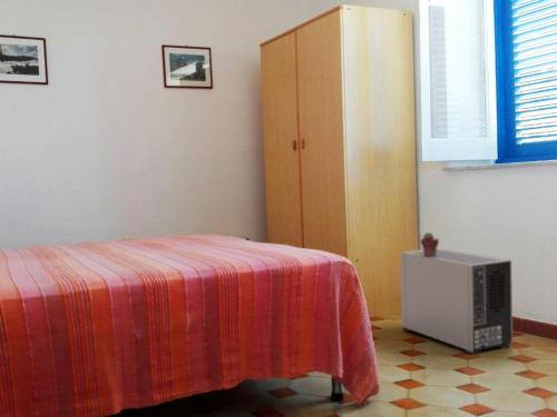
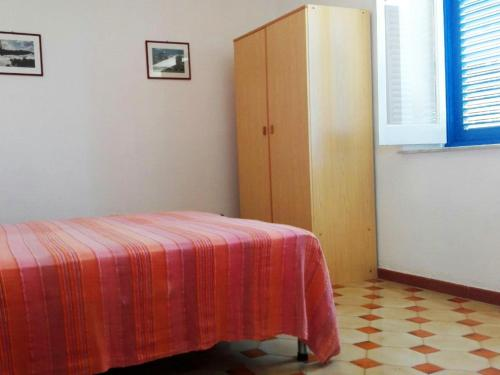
- air purifier [399,248,514,356]
- potted succulent [420,231,440,257]
